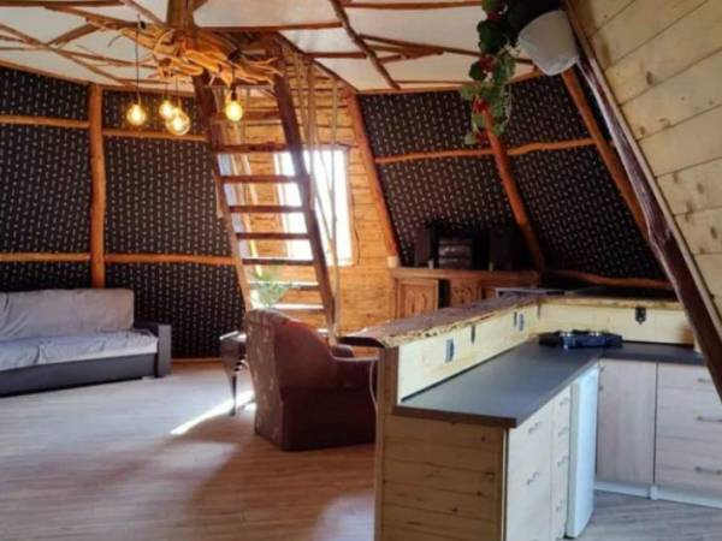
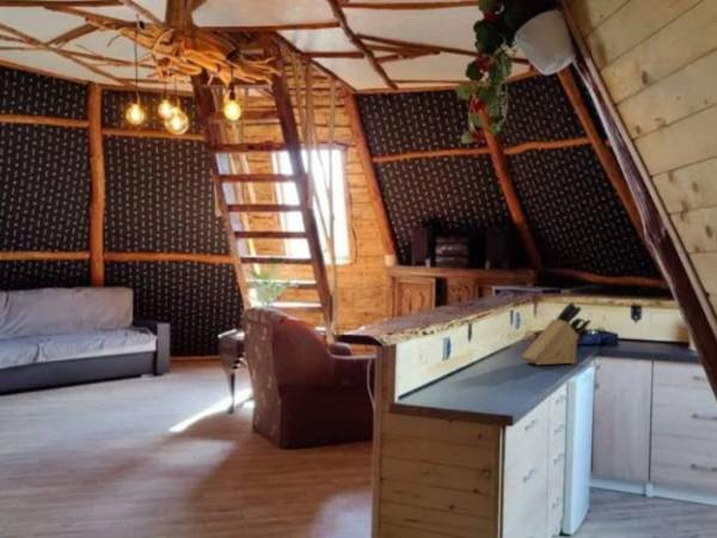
+ knife block [520,301,592,366]
